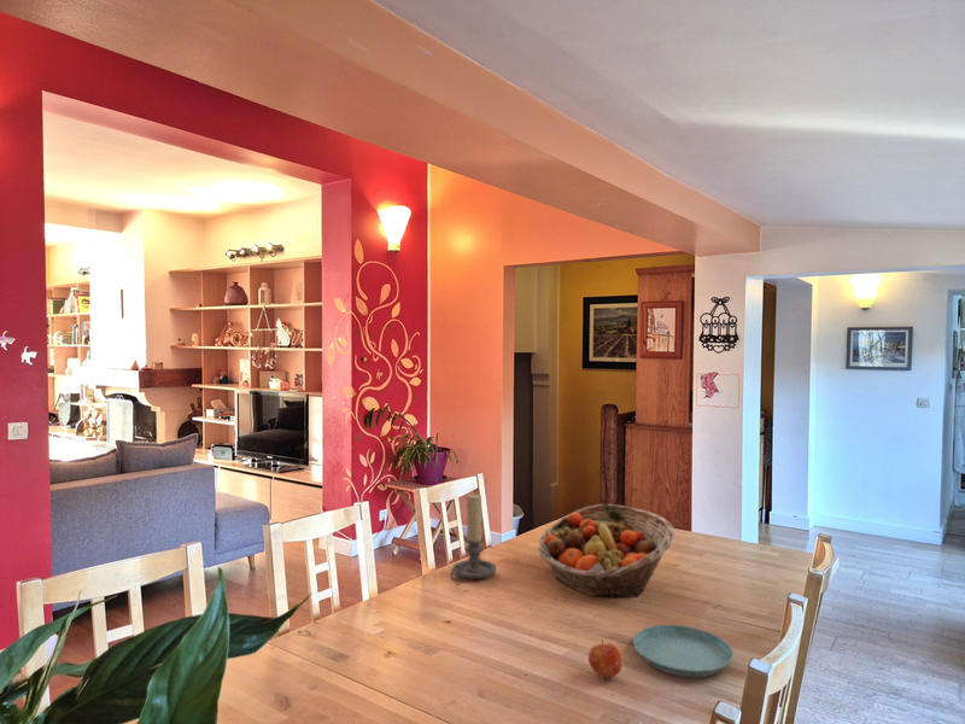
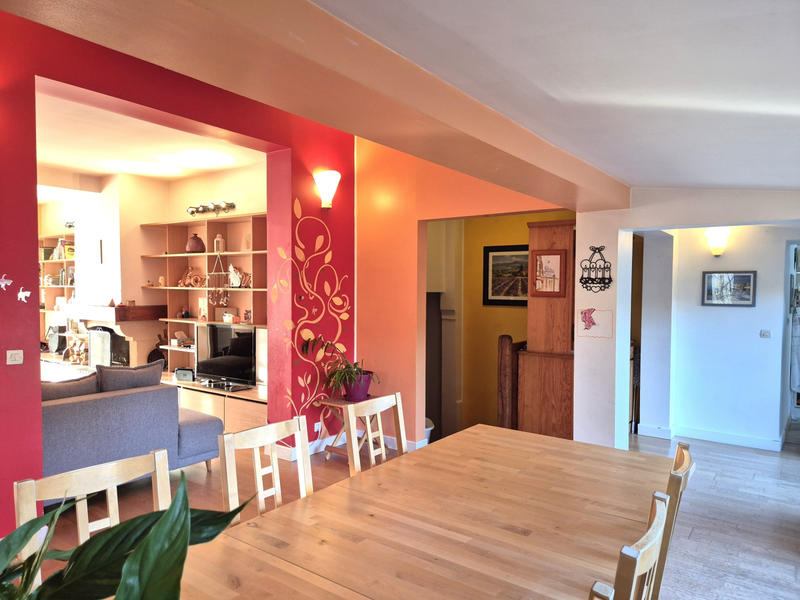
- saucer [632,624,735,678]
- fruit basket [537,503,676,600]
- apple [587,638,624,679]
- candle holder [450,494,497,582]
